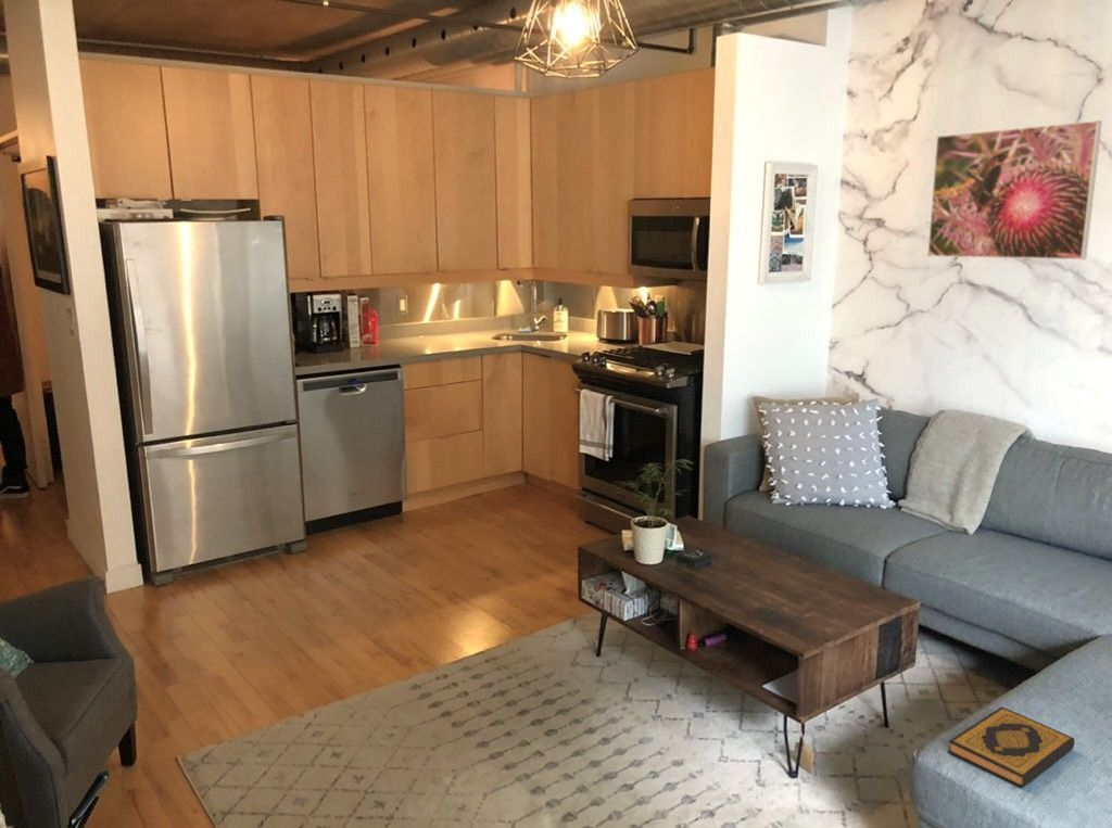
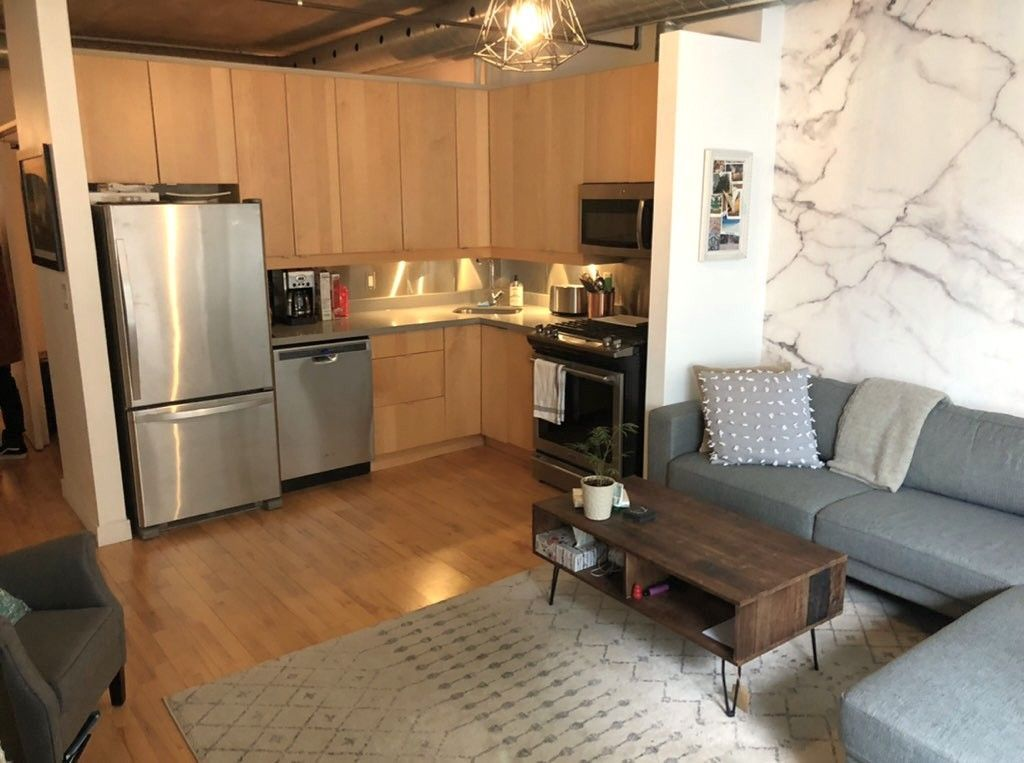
- hardback book [947,705,1076,789]
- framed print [926,119,1103,260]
